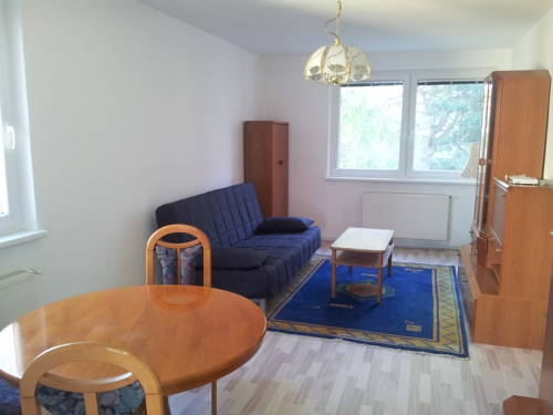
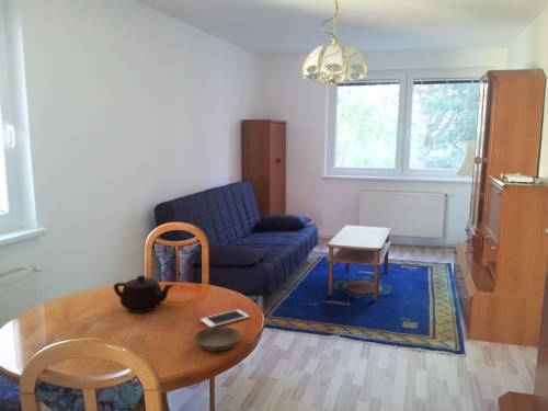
+ teapot [113,274,174,313]
+ cell phone [199,308,251,328]
+ saucer [193,326,242,352]
